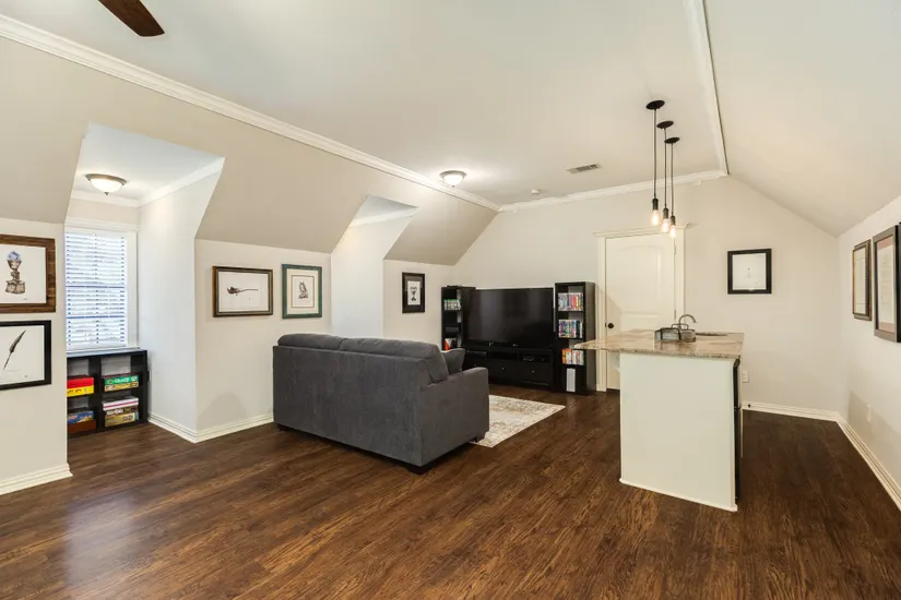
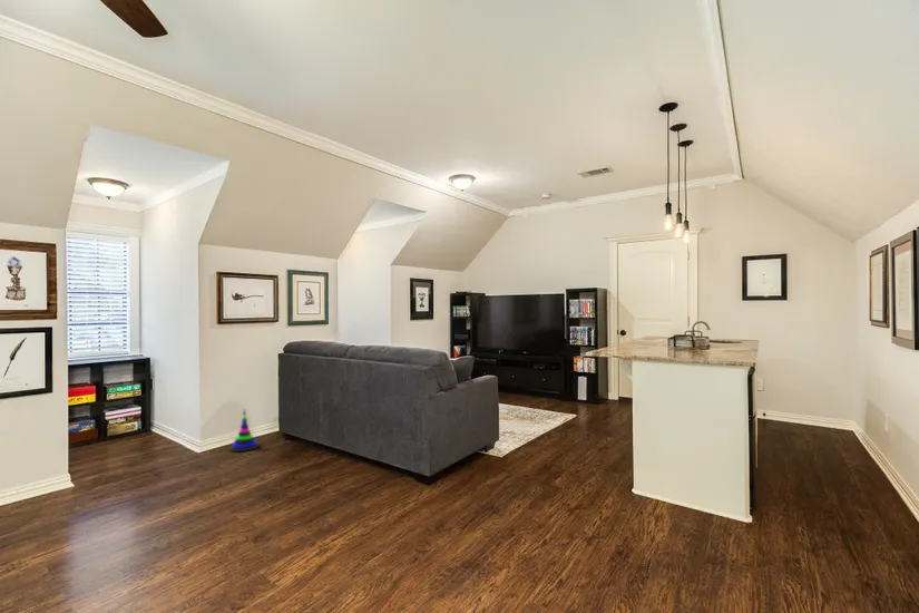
+ stacking toy [228,408,260,453]
